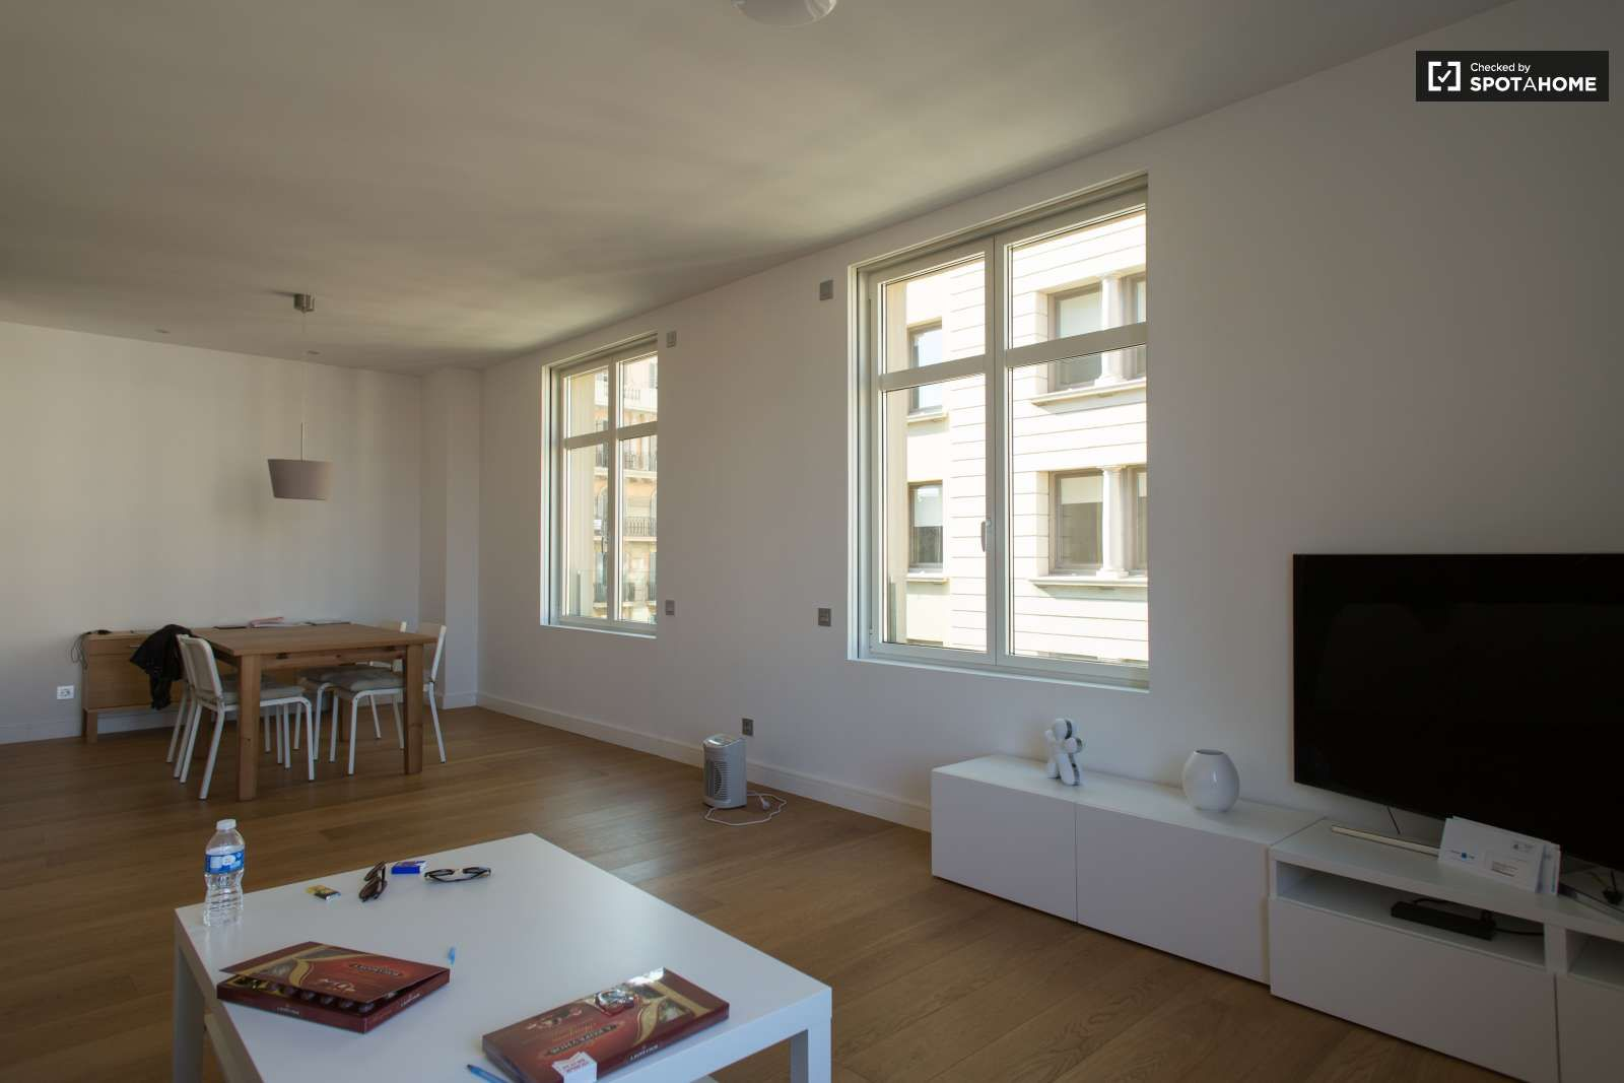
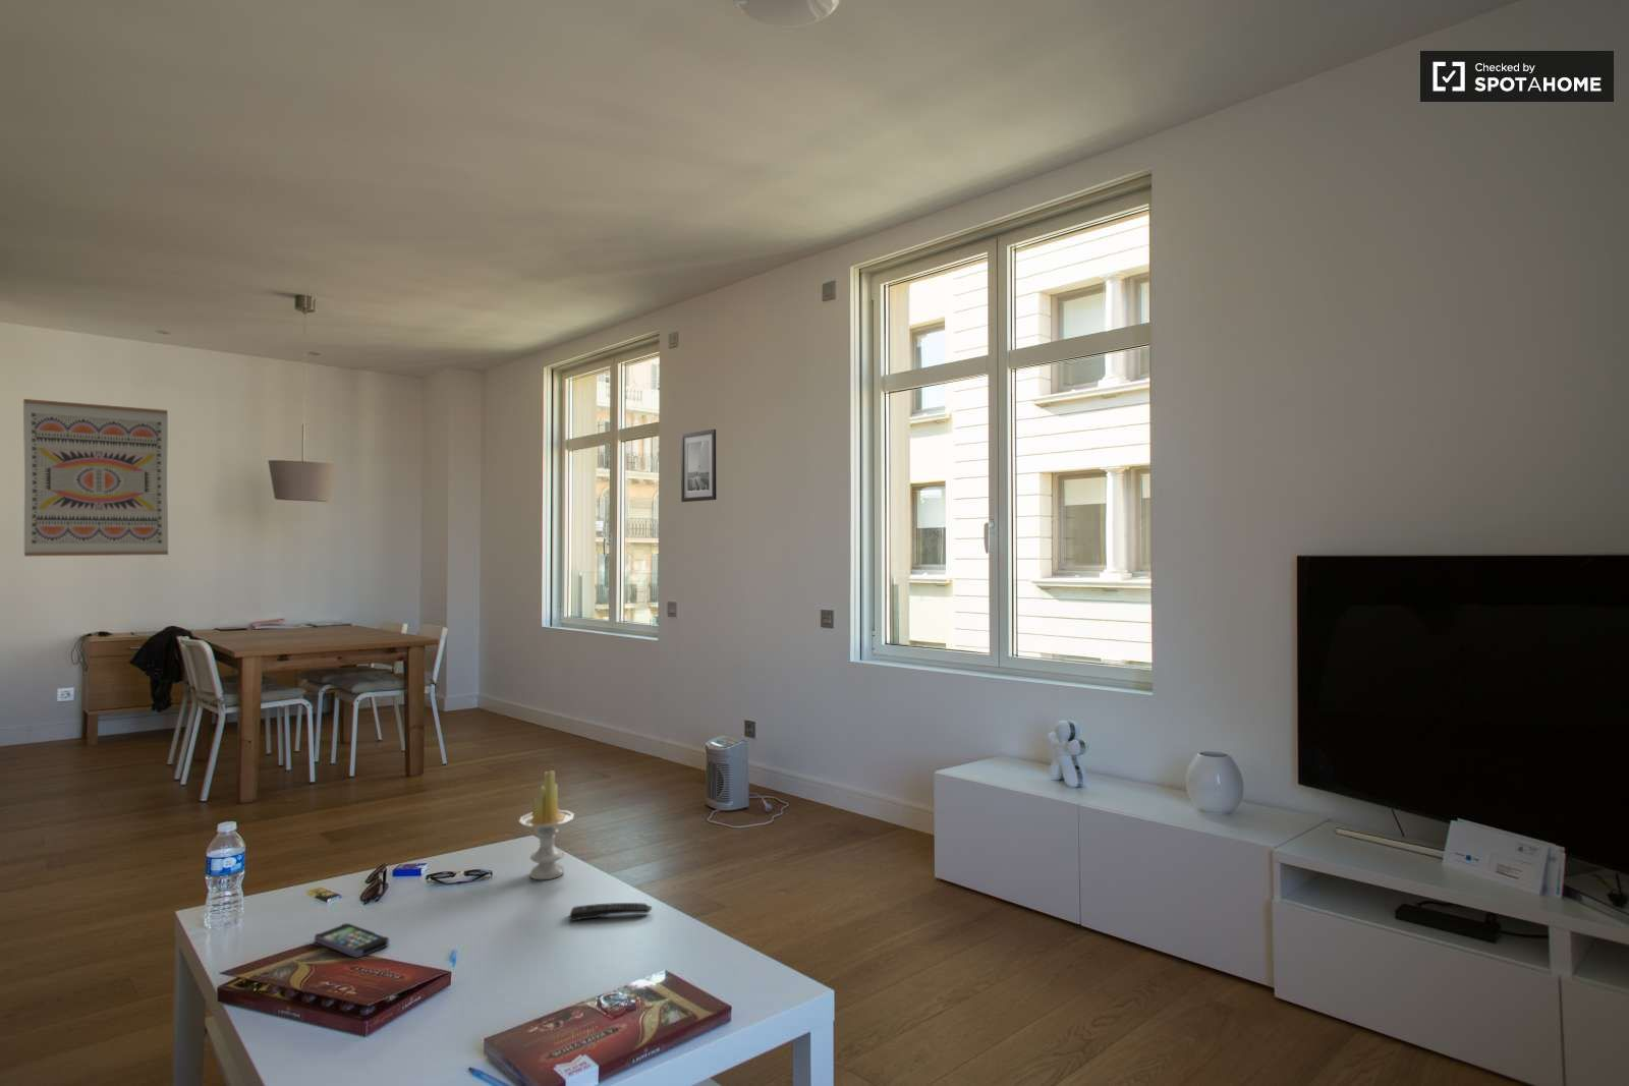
+ wall art [680,429,716,503]
+ remote control [570,902,652,922]
+ smartphone [314,922,390,959]
+ wall art [22,398,168,556]
+ candle [519,770,576,880]
